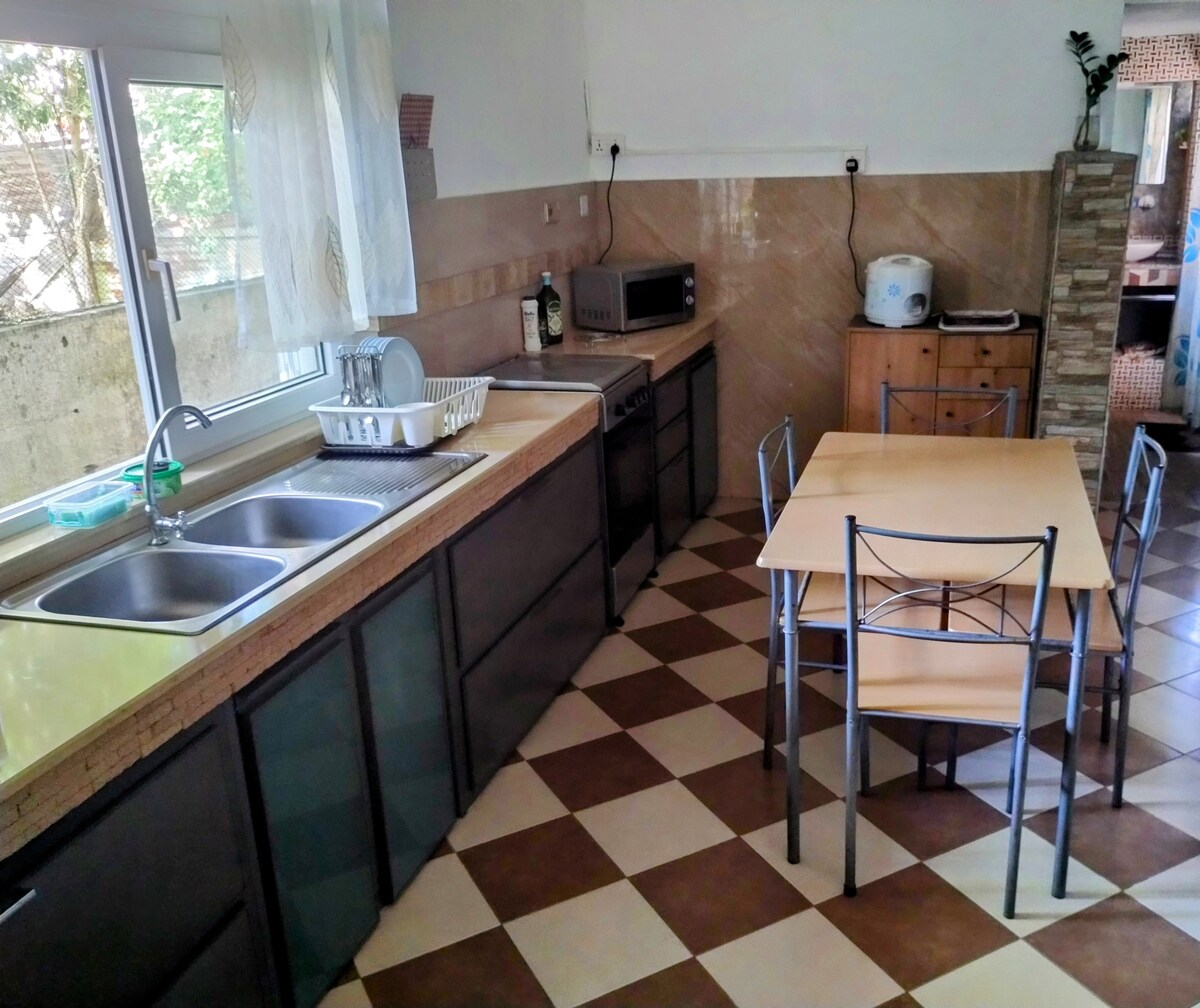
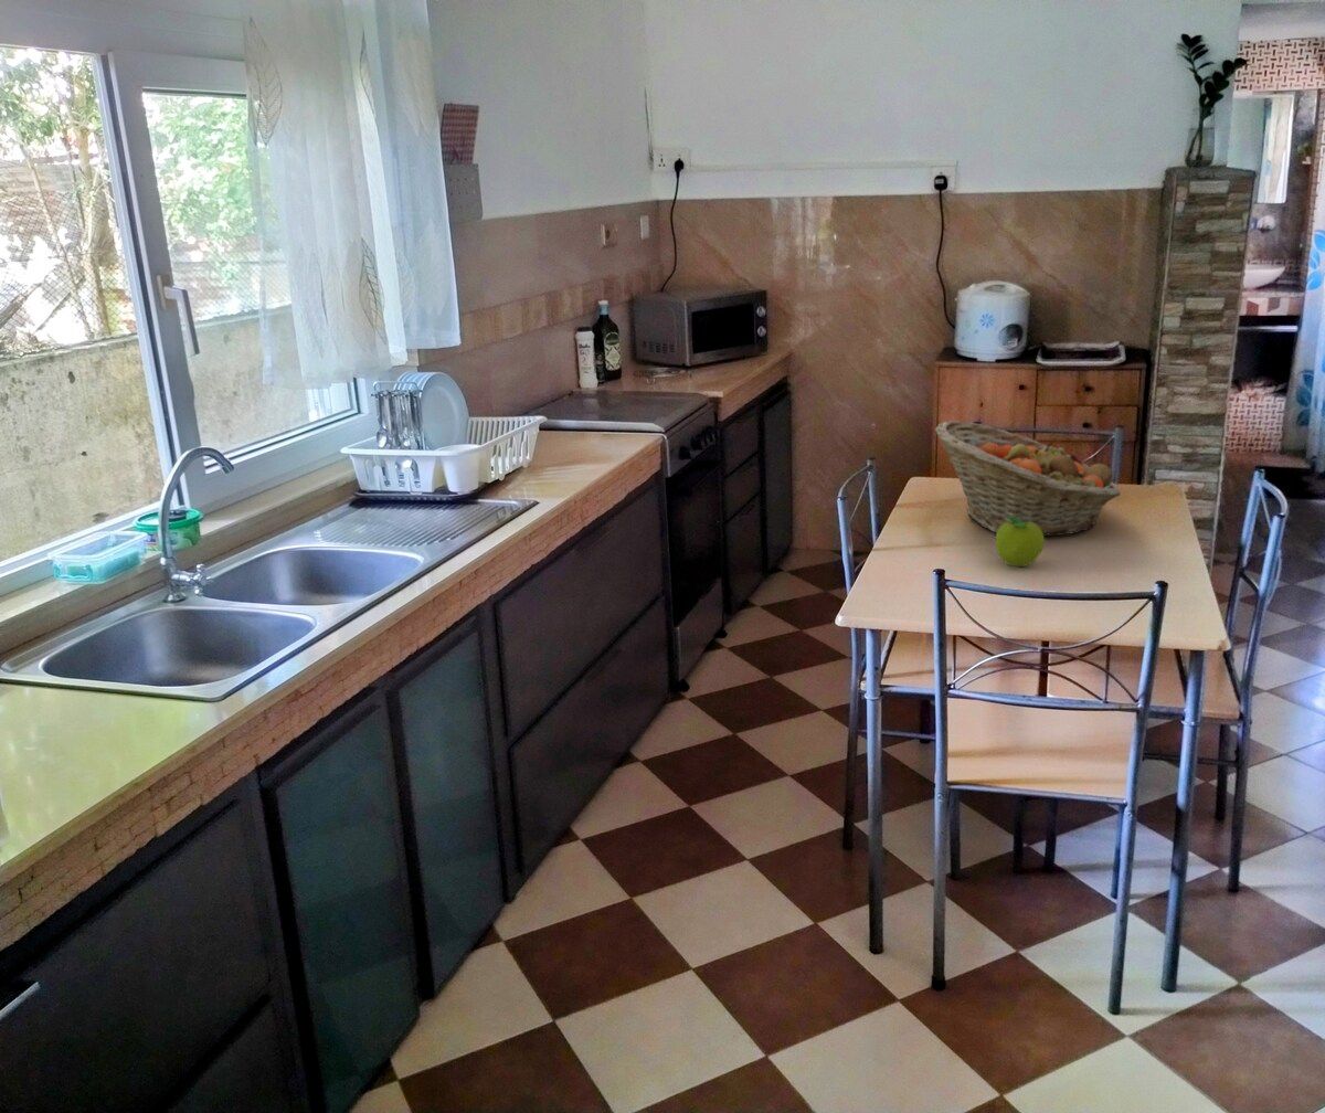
+ fruit [995,517,1046,568]
+ fruit basket [933,420,1122,537]
